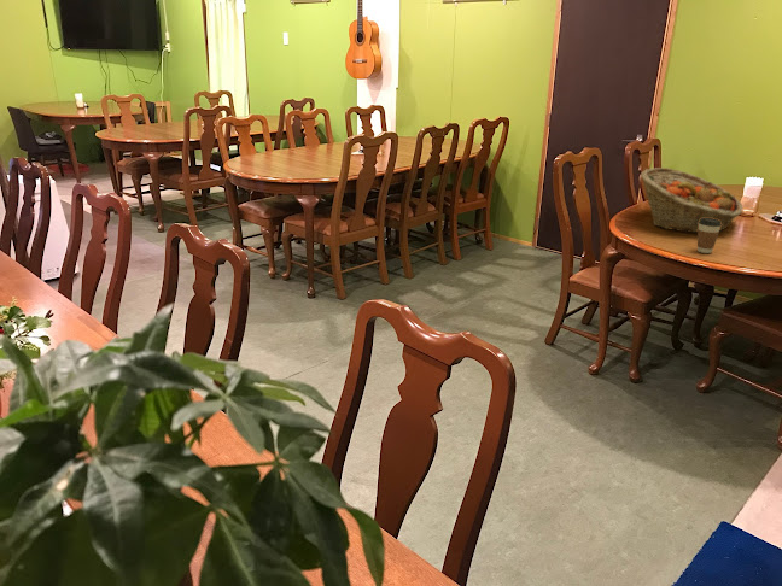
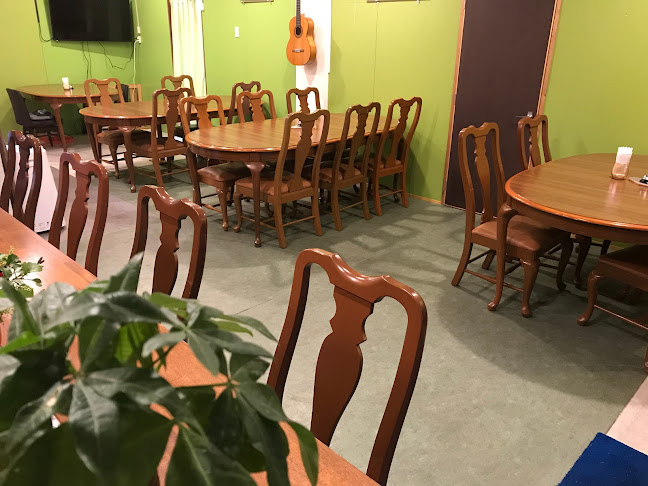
- fruit basket [640,166,745,234]
- coffee cup [696,218,722,254]
